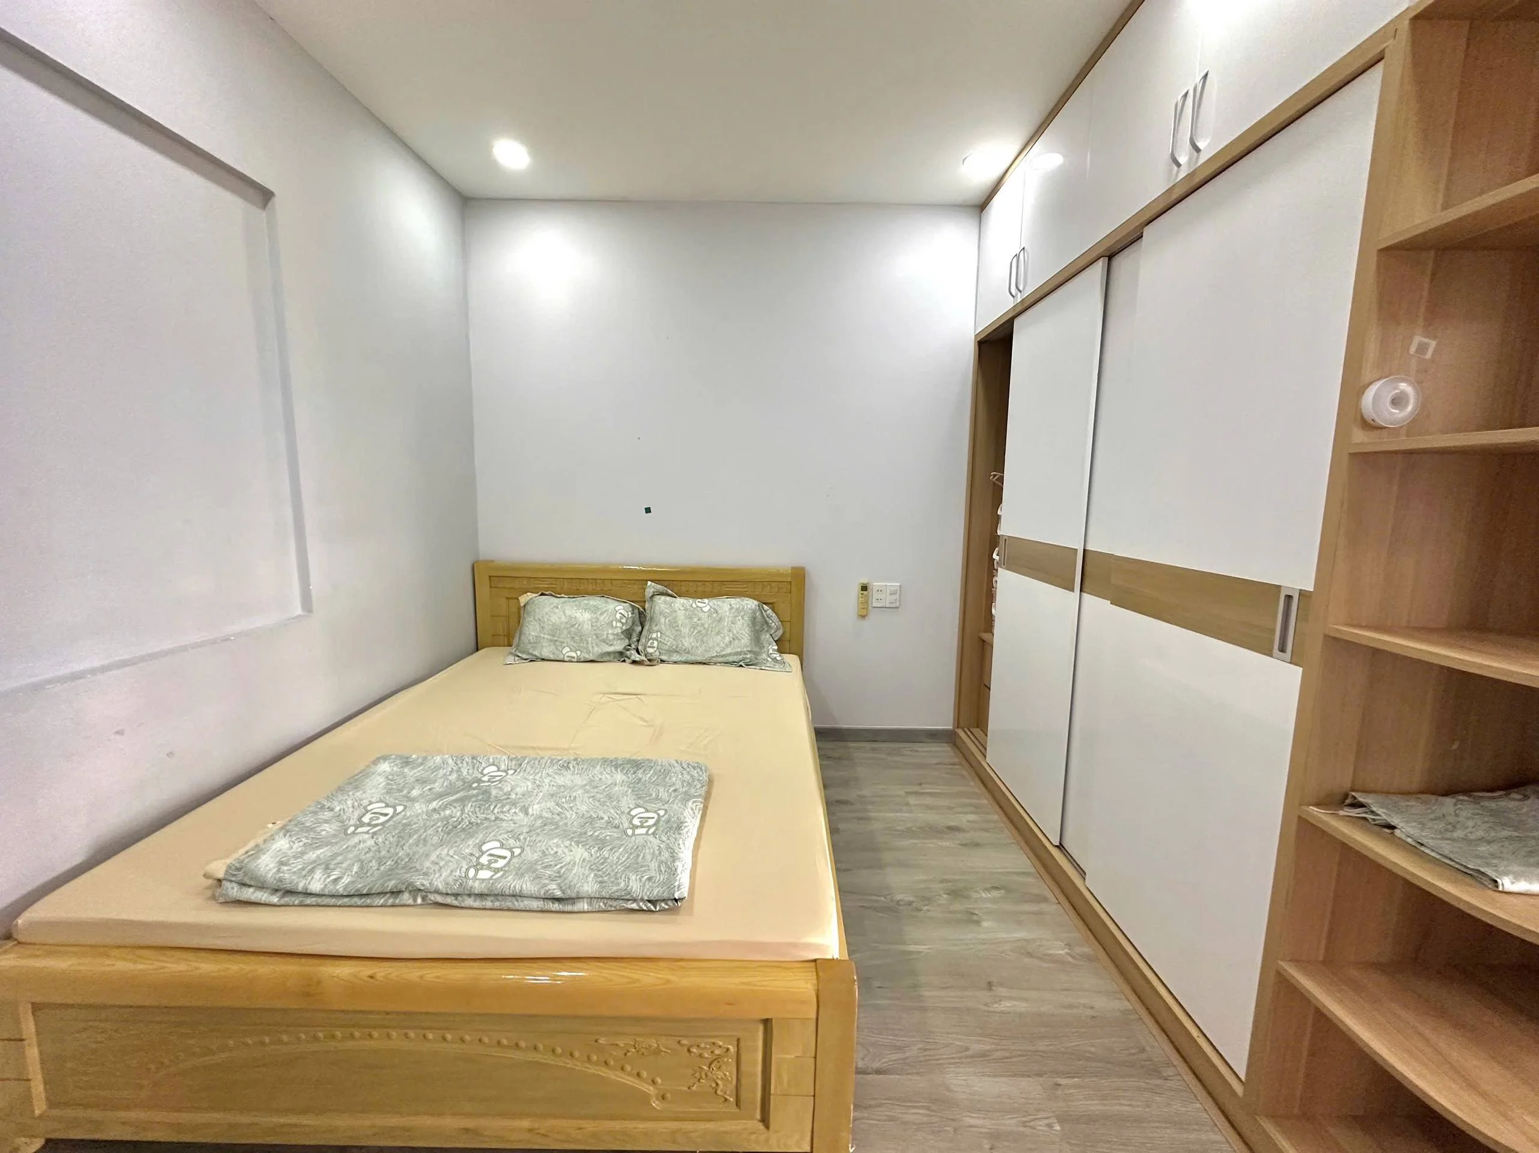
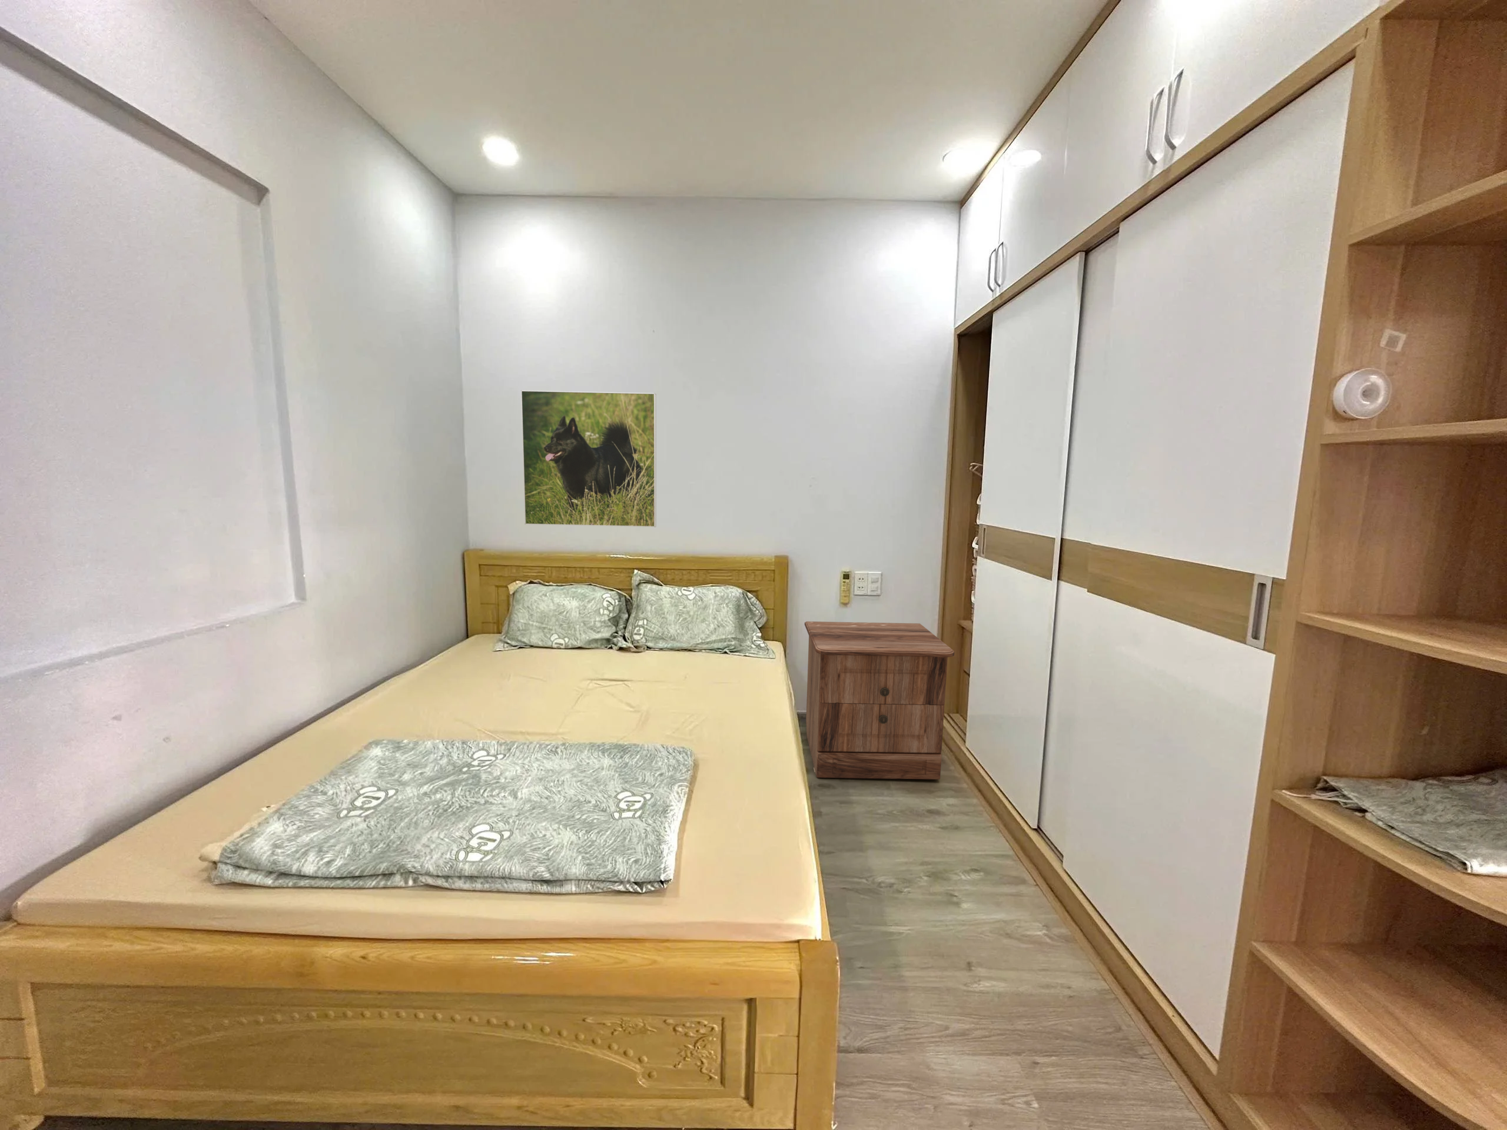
+ nightstand [805,621,955,780]
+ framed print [521,389,657,528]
